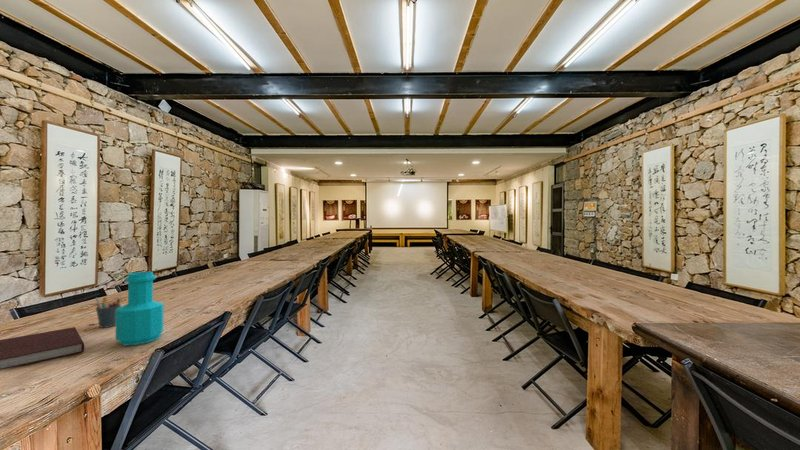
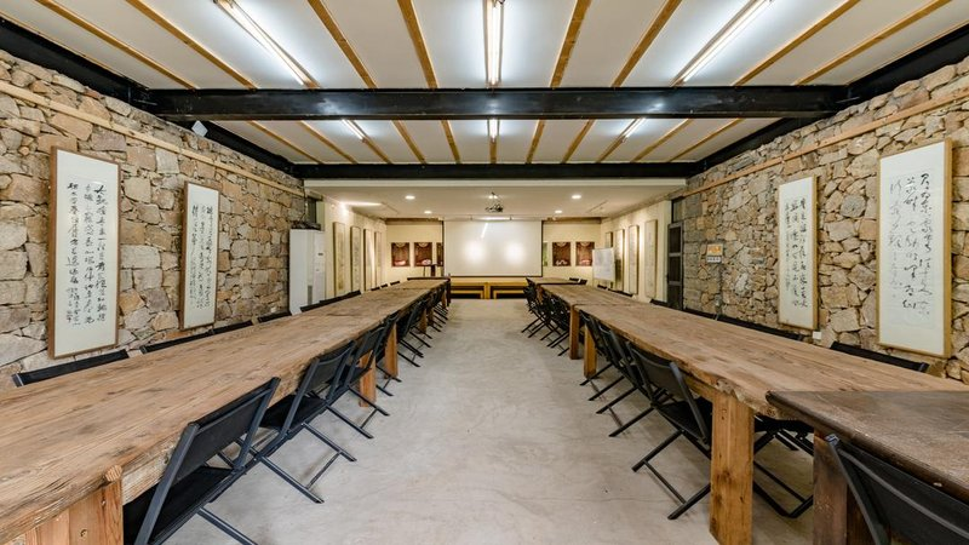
- notebook [0,326,86,371]
- bottle [115,271,165,346]
- pen holder [95,296,122,329]
